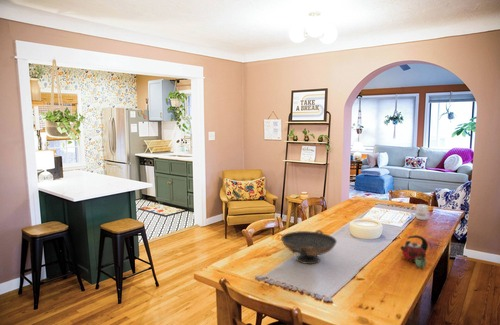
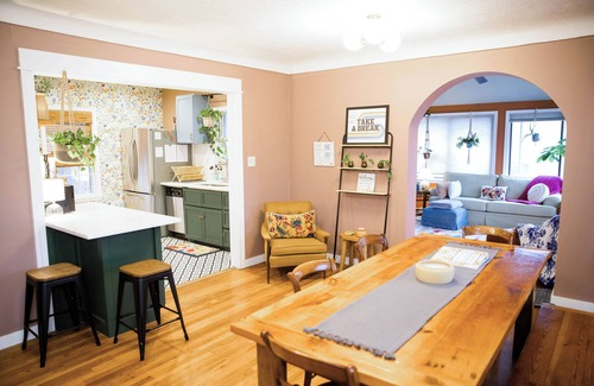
- decorative bowl [280,229,338,265]
- kettle [399,234,429,270]
- mug [409,203,429,221]
